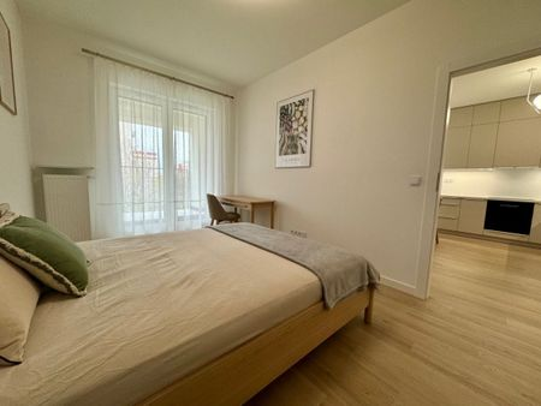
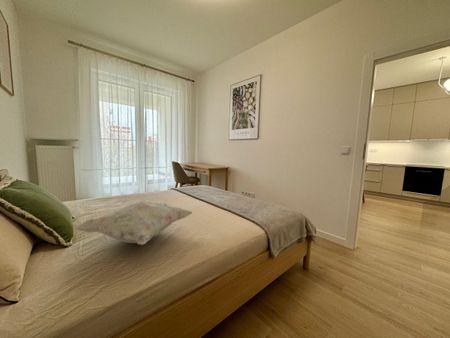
+ decorative pillow [73,199,193,246]
